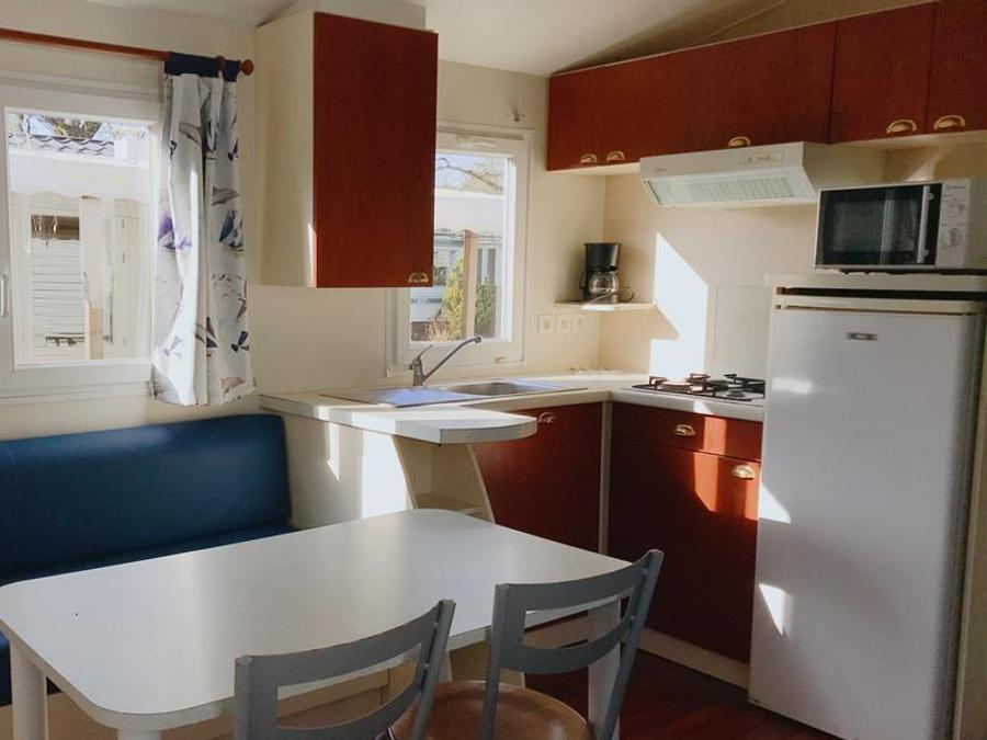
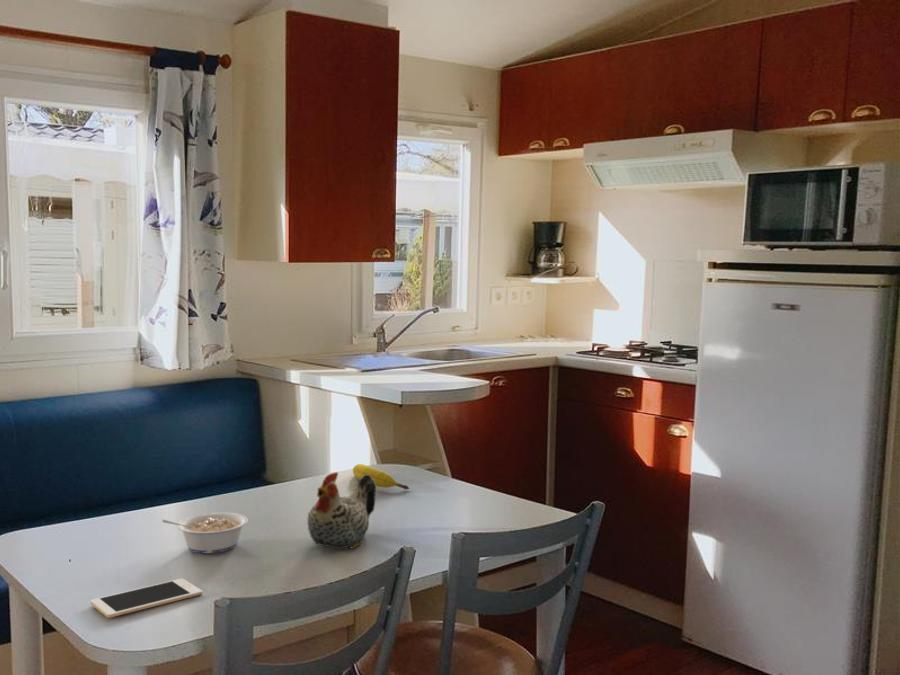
+ legume [161,512,249,554]
+ fruit [352,463,410,490]
+ chicken figurine [307,471,377,549]
+ cell phone [90,578,203,619]
